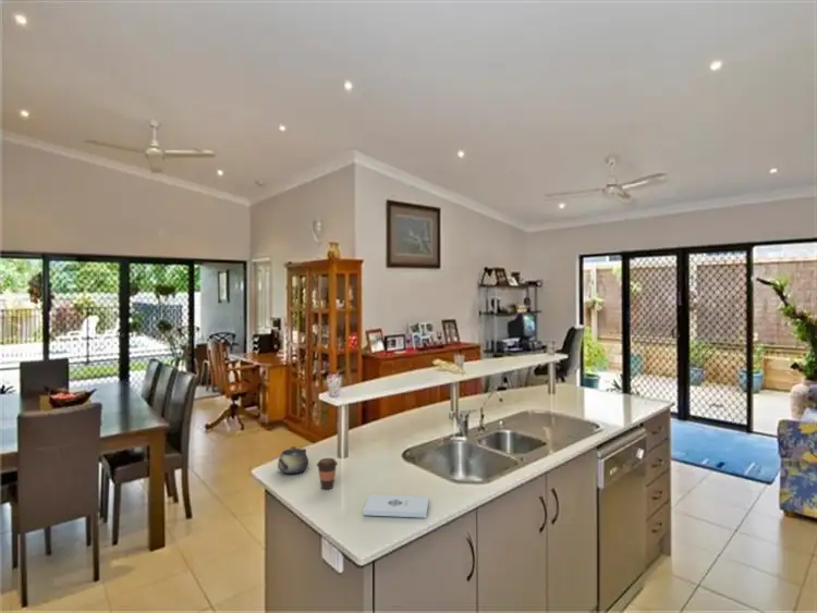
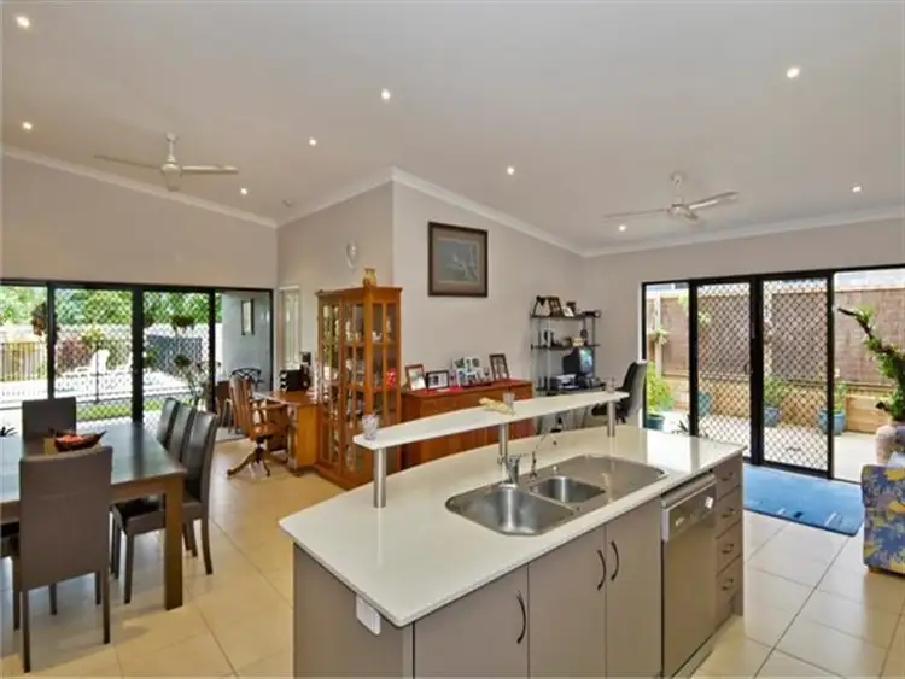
- coffee cup [316,457,339,490]
- teapot [277,445,309,475]
- notepad [362,493,429,519]
